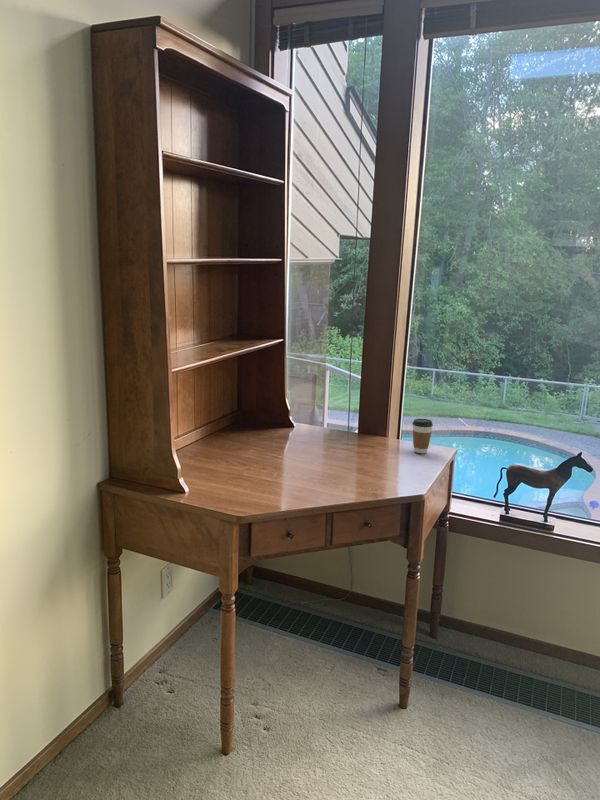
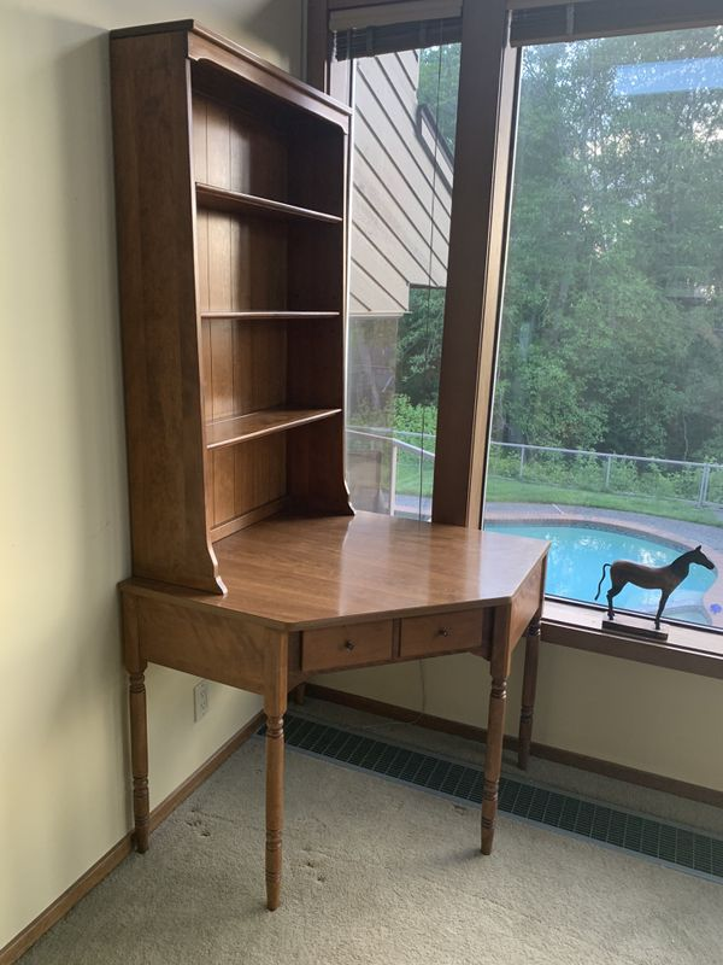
- coffee cup [412,418,434,454]
